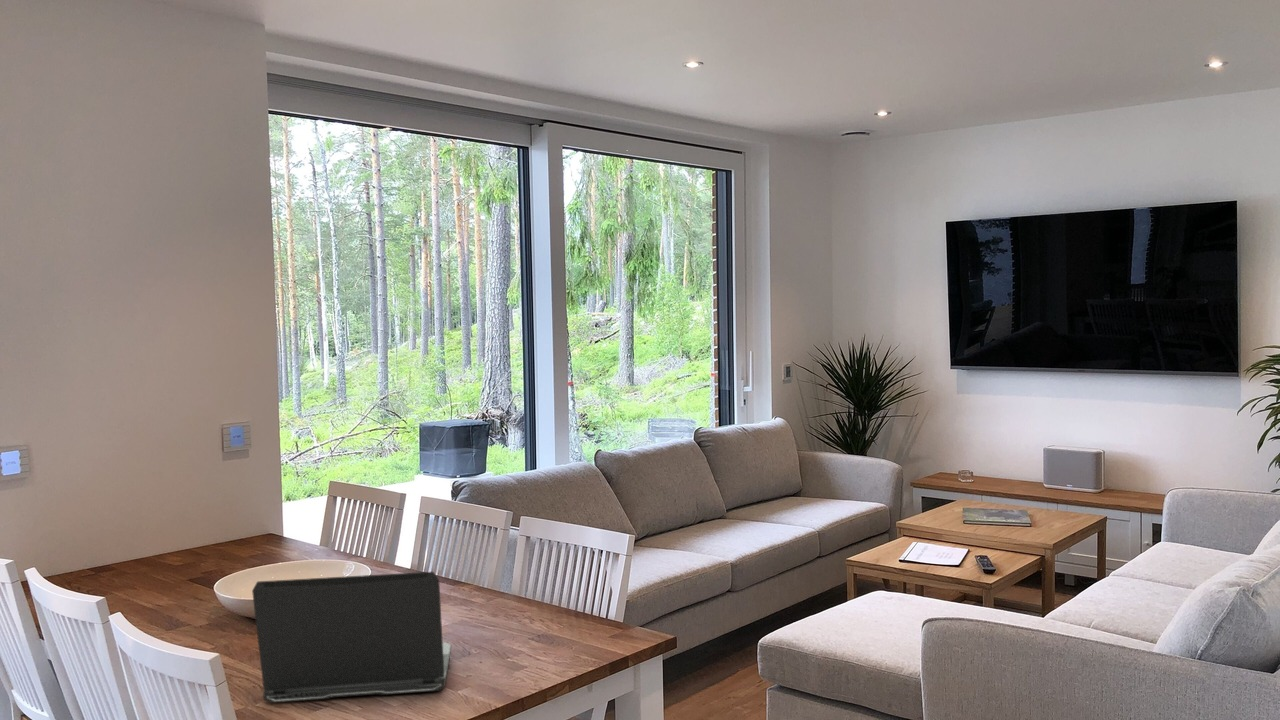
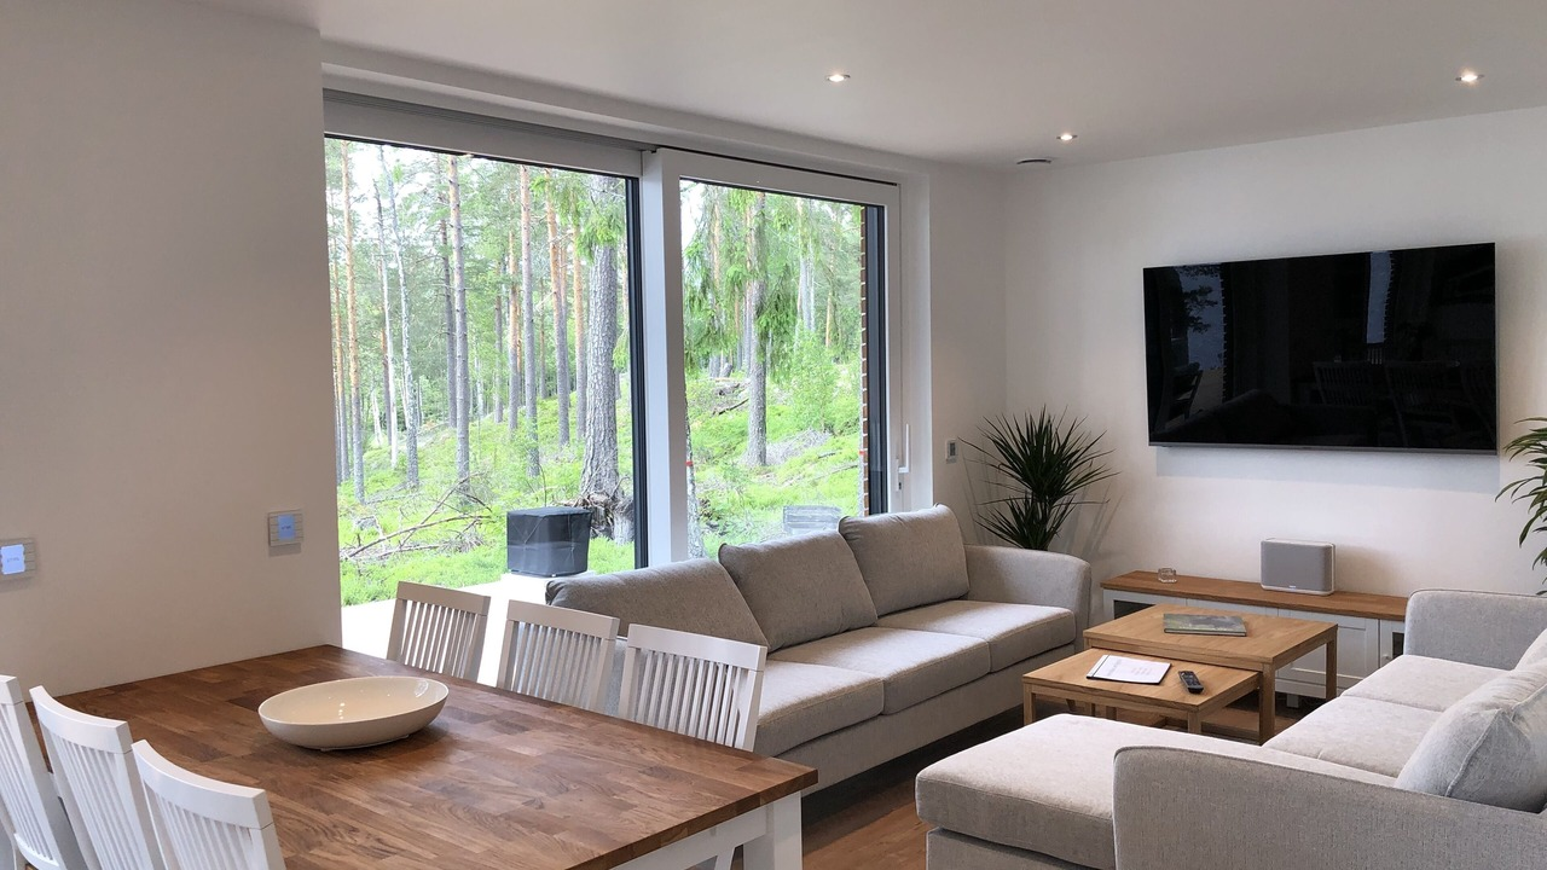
- laptop computer [251,571,452,704]
